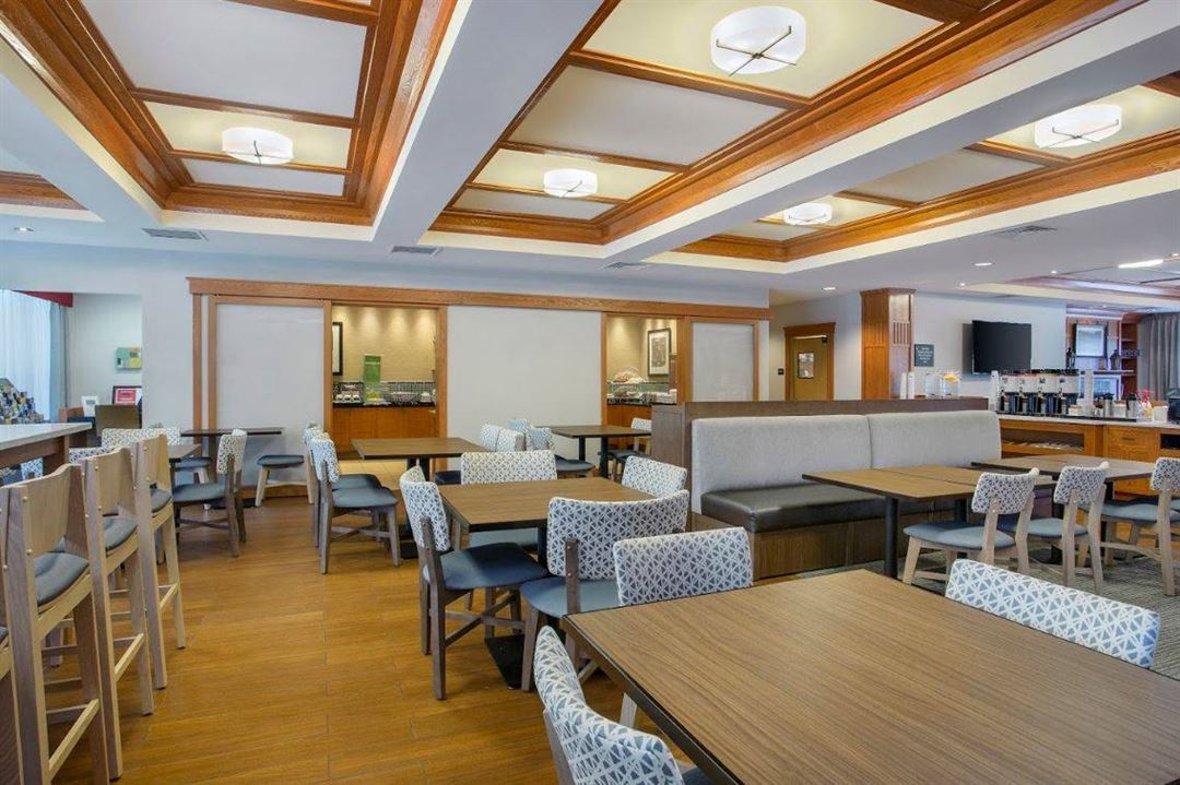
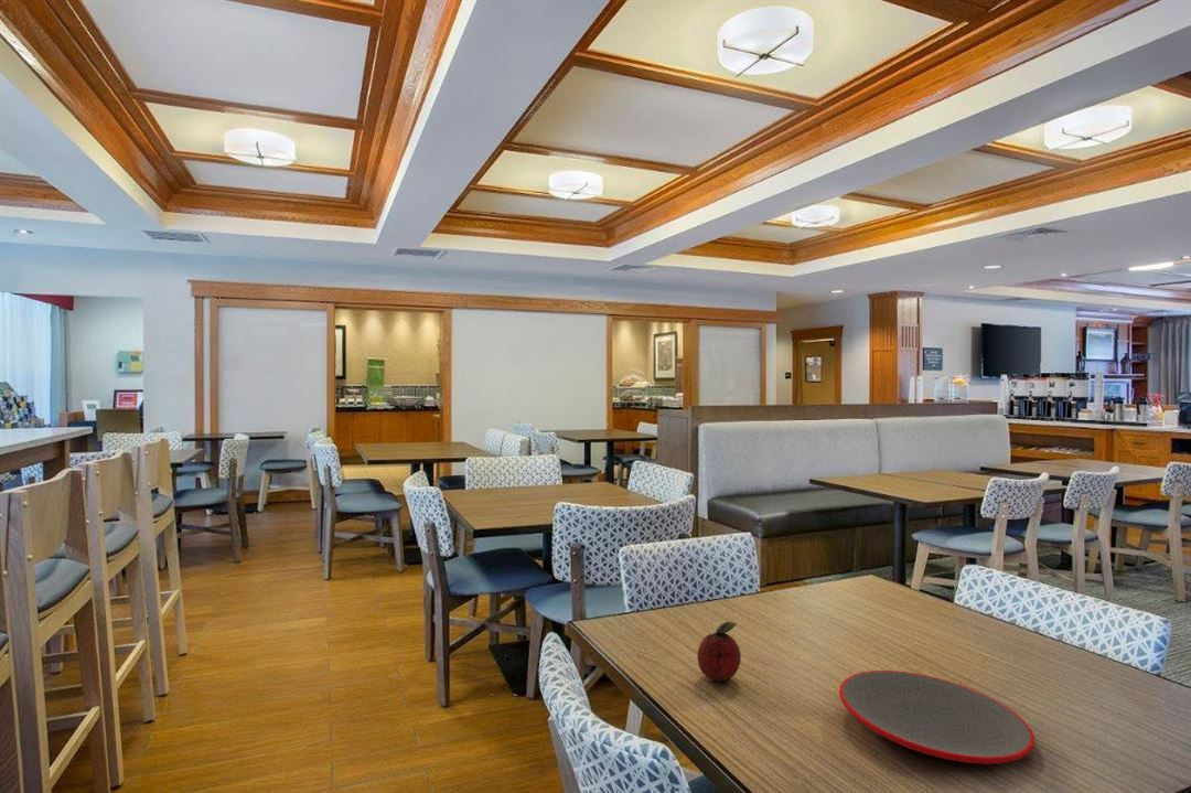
+ fruit [696,621,742,683]
+ plate [838,669,1036,765]
